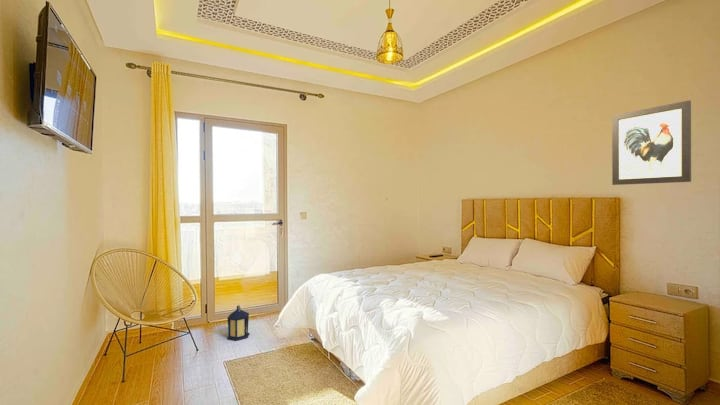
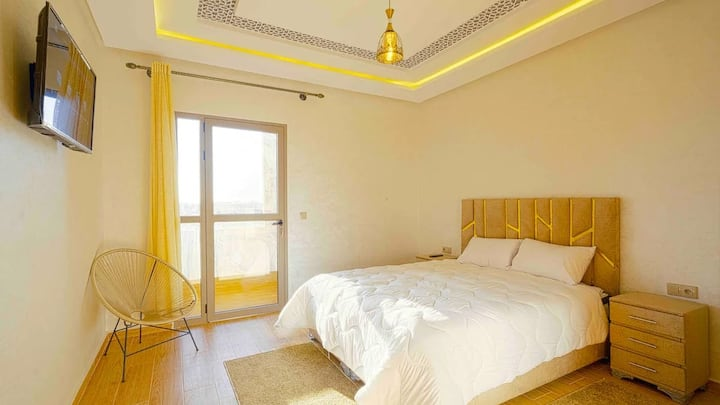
- lantern [226,304,251,342]
- wall art [611,99,692,186]
